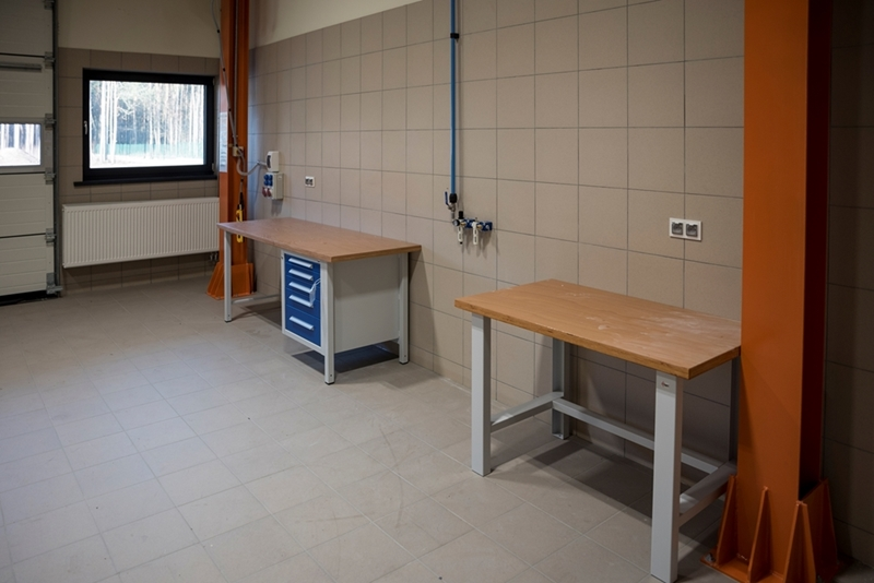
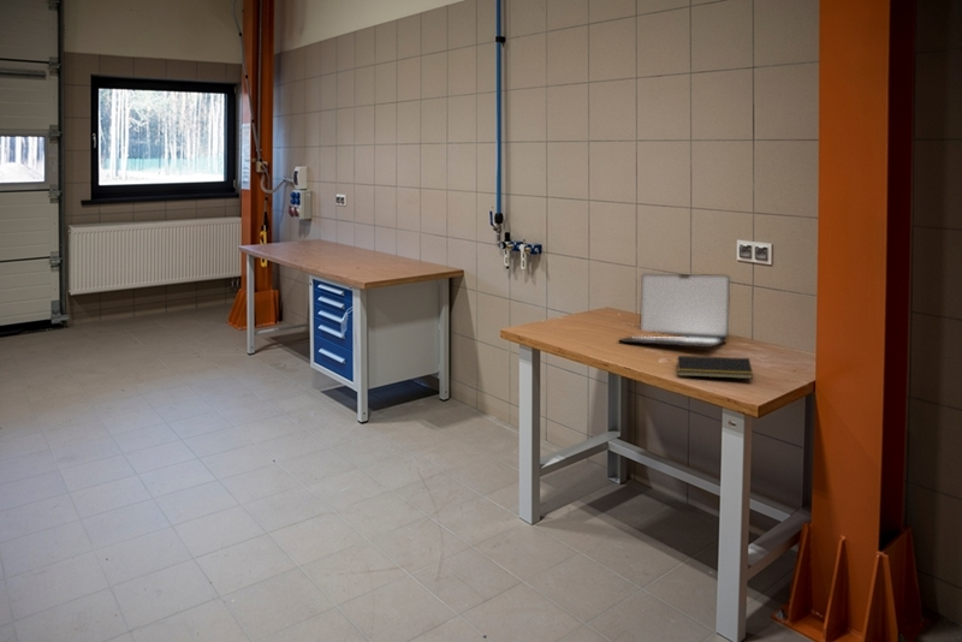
+ laptop [617,273,731,349]
+ notepad [676,355,754,380]
